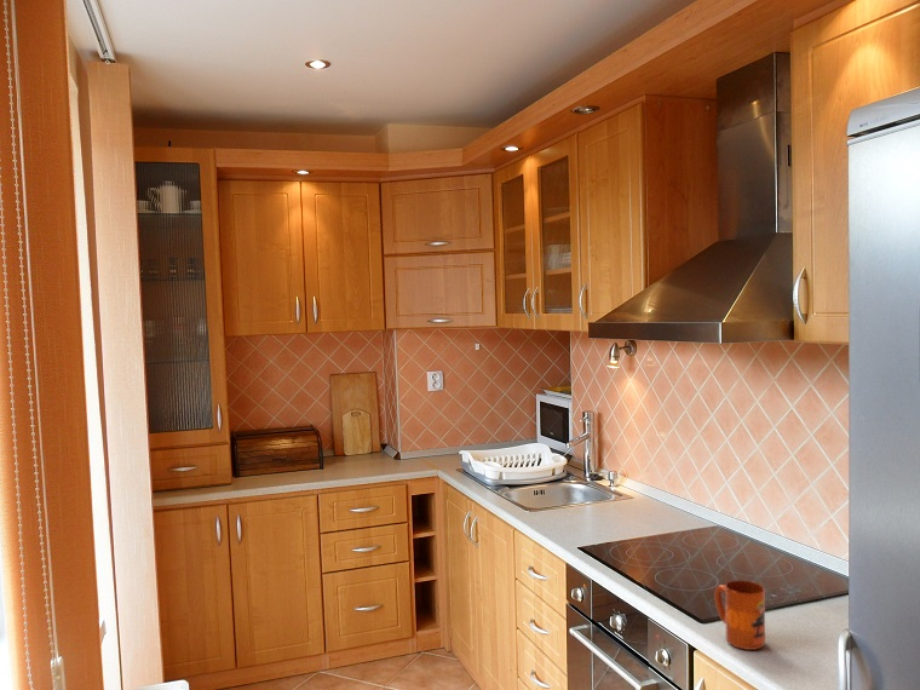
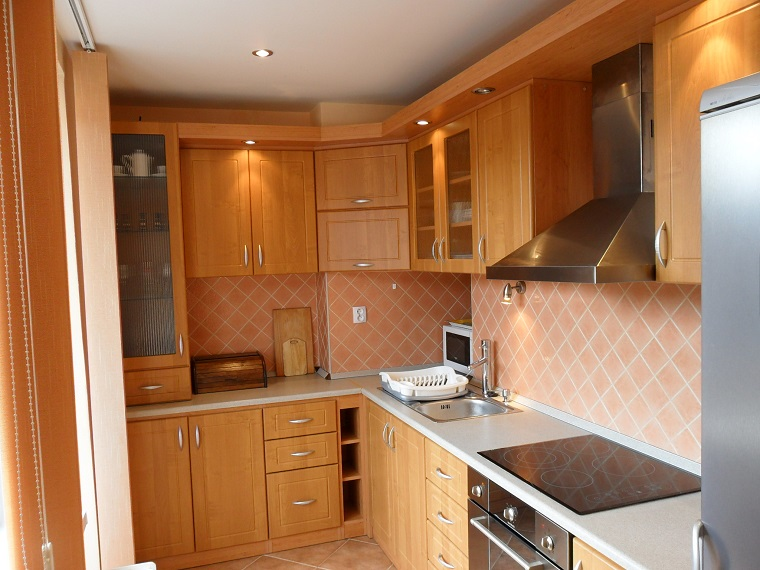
- mug [713,579,766,651]
